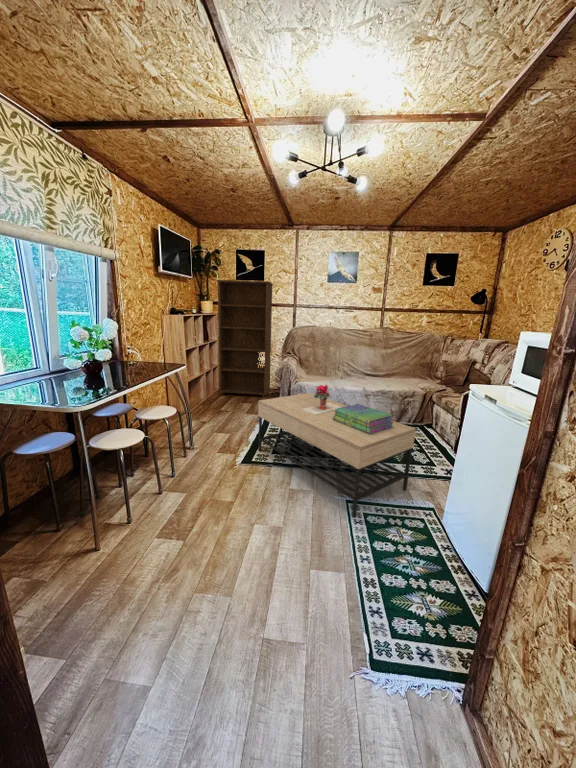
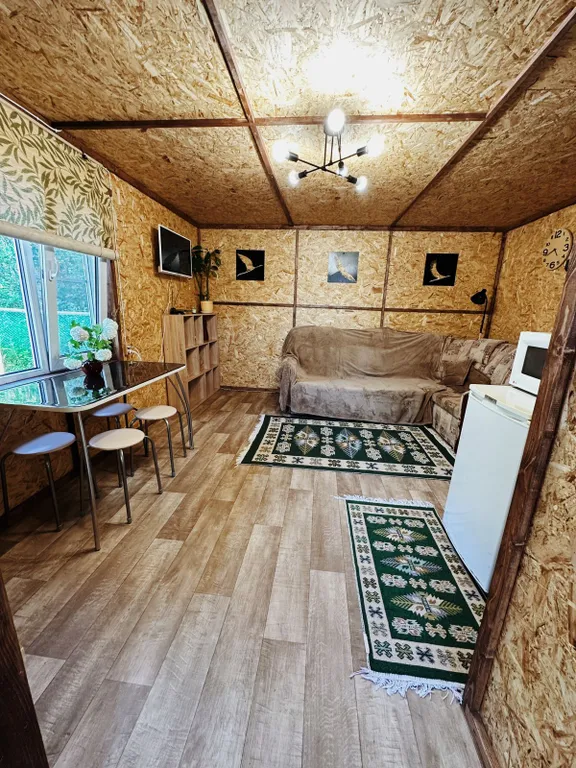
- stack of books [333,403,394,434]
- coffee table [257,392,417,519]
- bookcase [215,279,274,398]
- potted flower [301,384,341,415]
